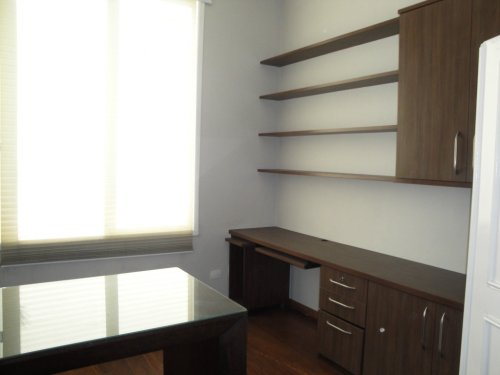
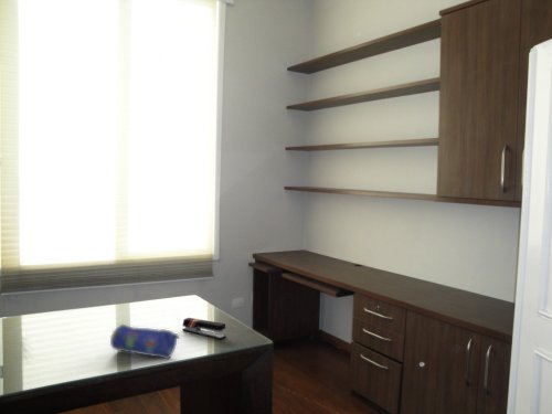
+ stapler [181,317,227,340]
+ pencil case [109,323,180,360]
